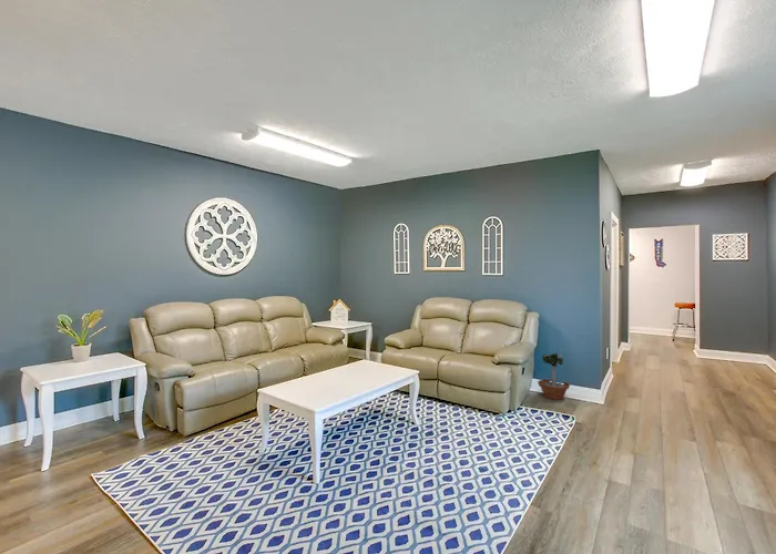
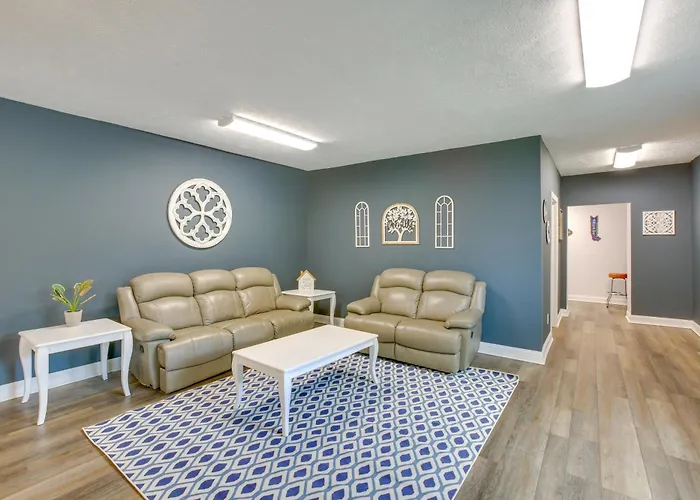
- potted tree [537,348,571,401]
